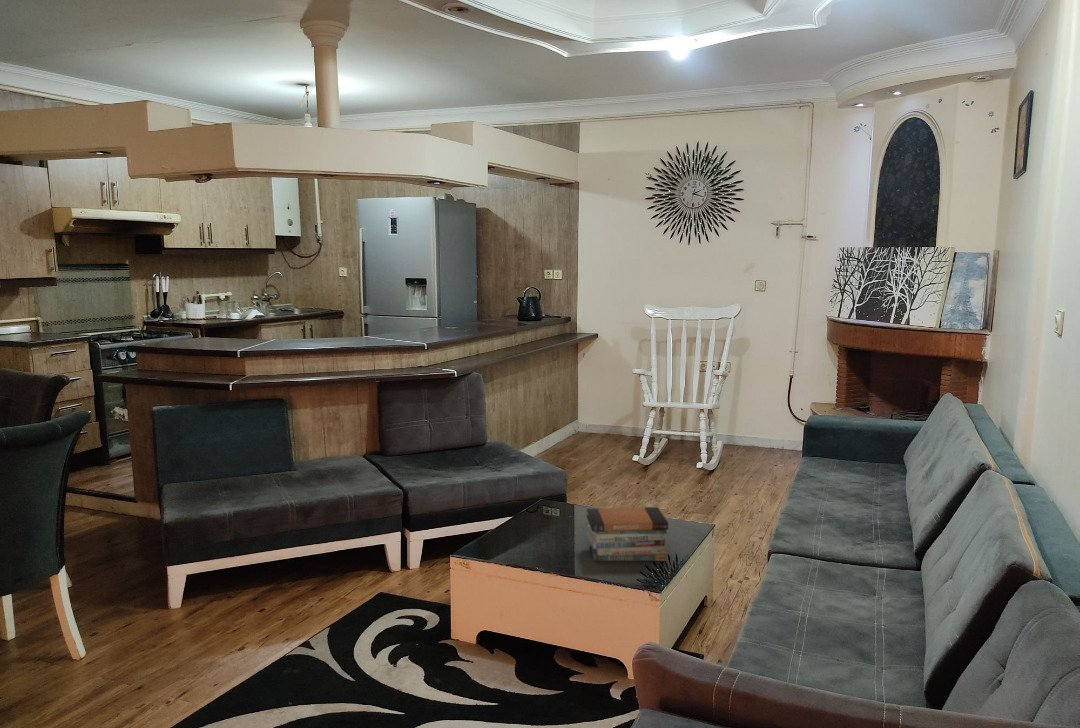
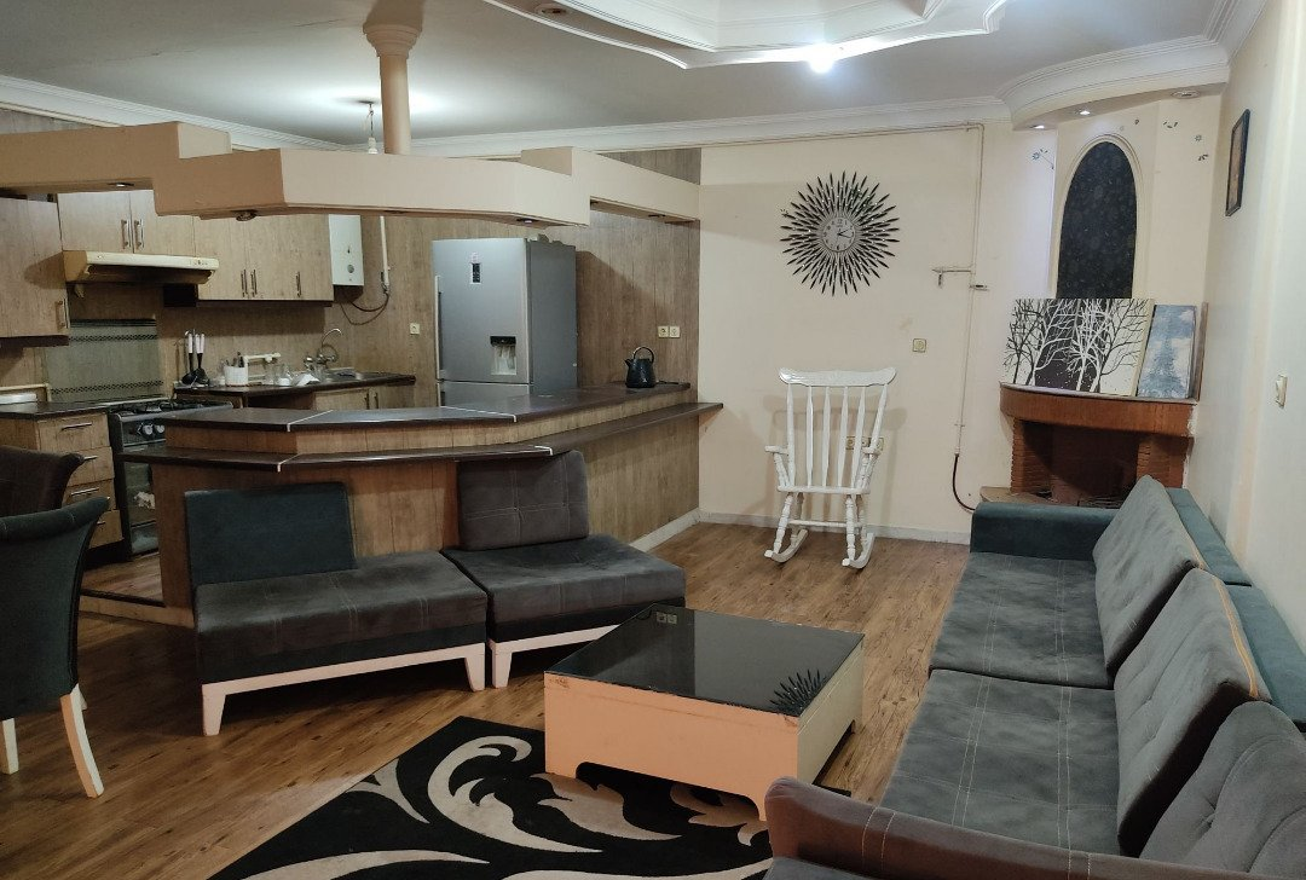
- book stack [584,506,669,562]
